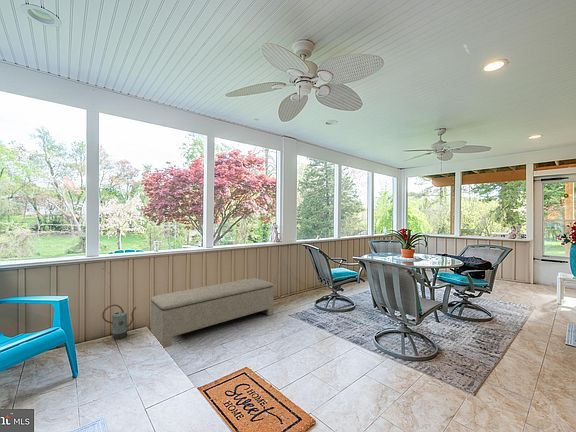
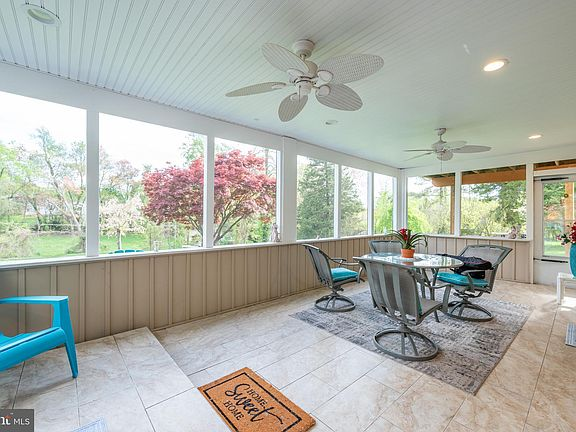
- watering can [101,304,137,340]
- bench [150,277,275,349]
